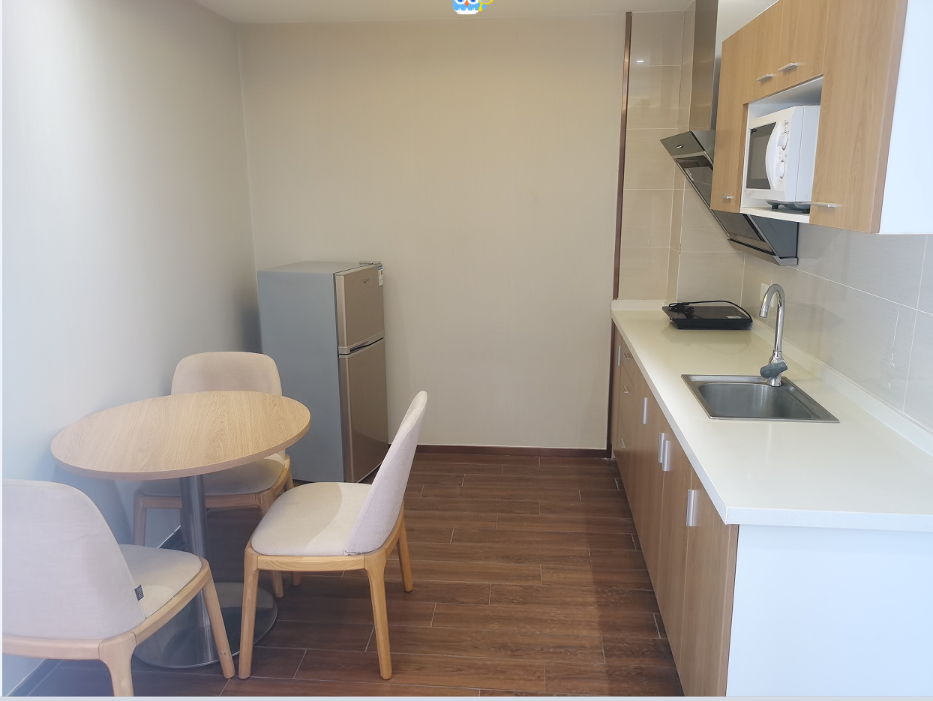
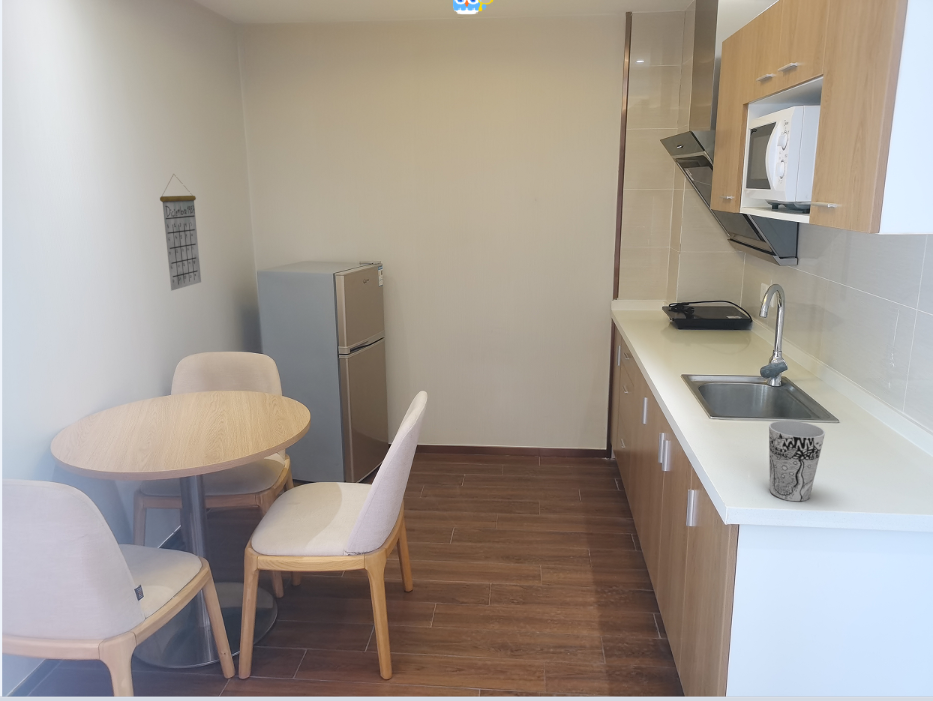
+ calendar [159,173,202,292]
+ cup [768,420,826,502]
